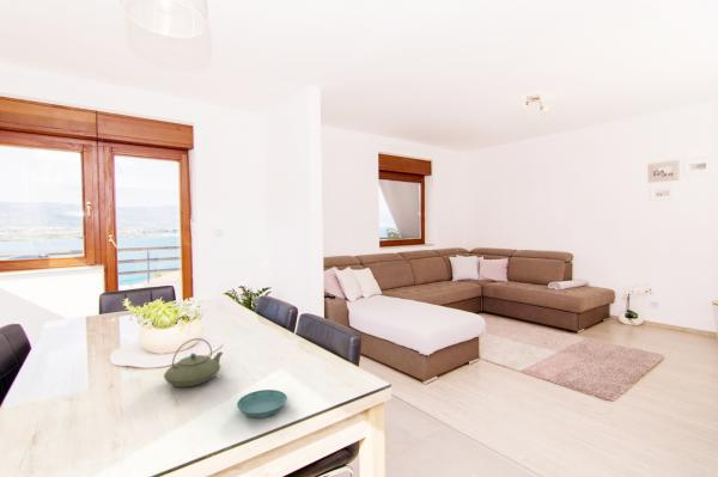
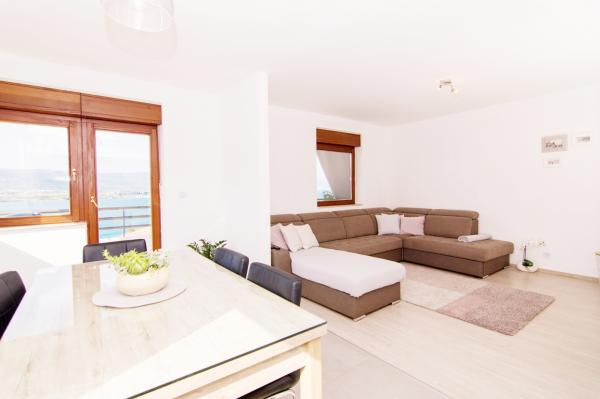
- saucer [236,389,288,418]
- teapot [163,337,224,387]
